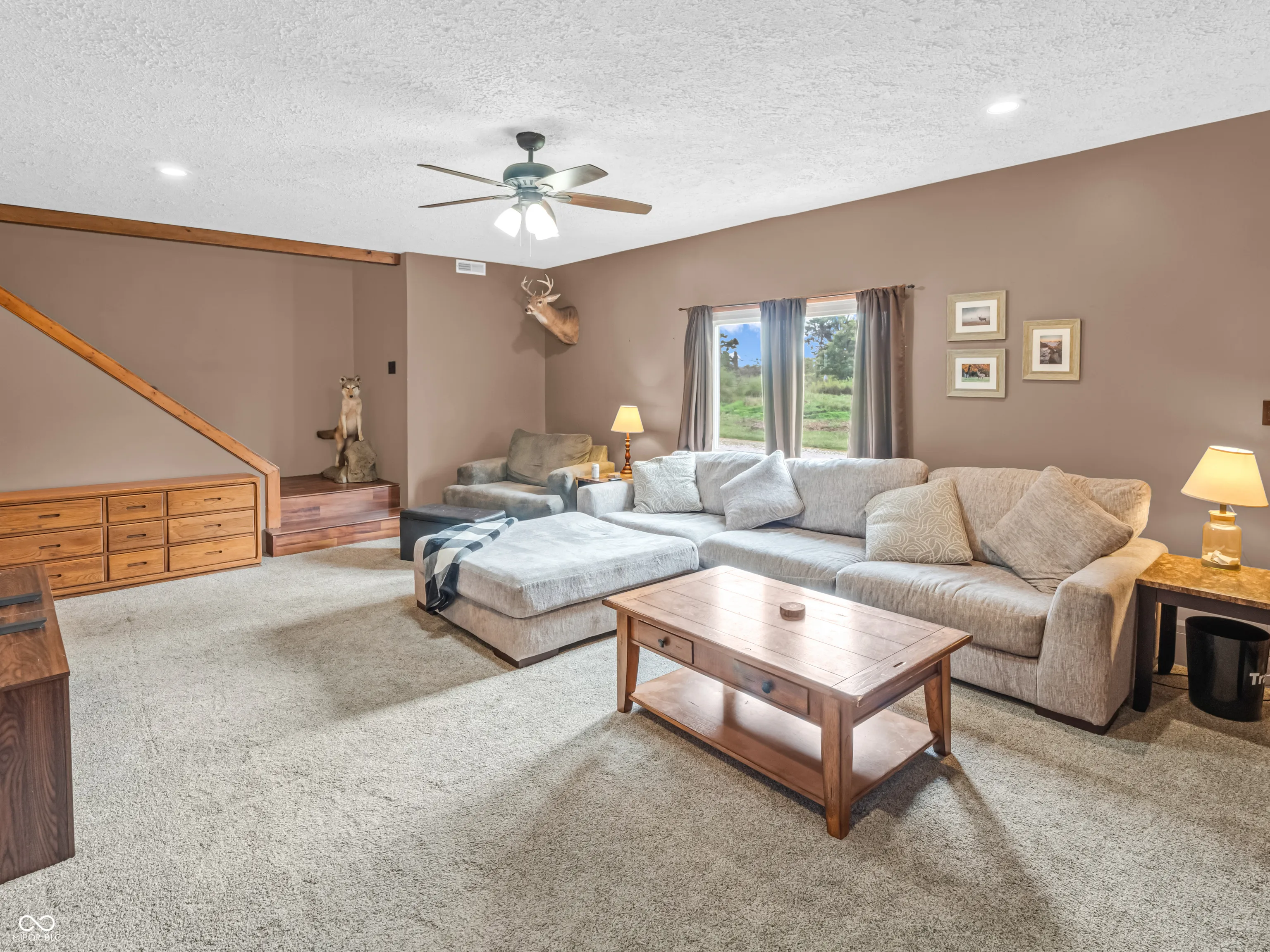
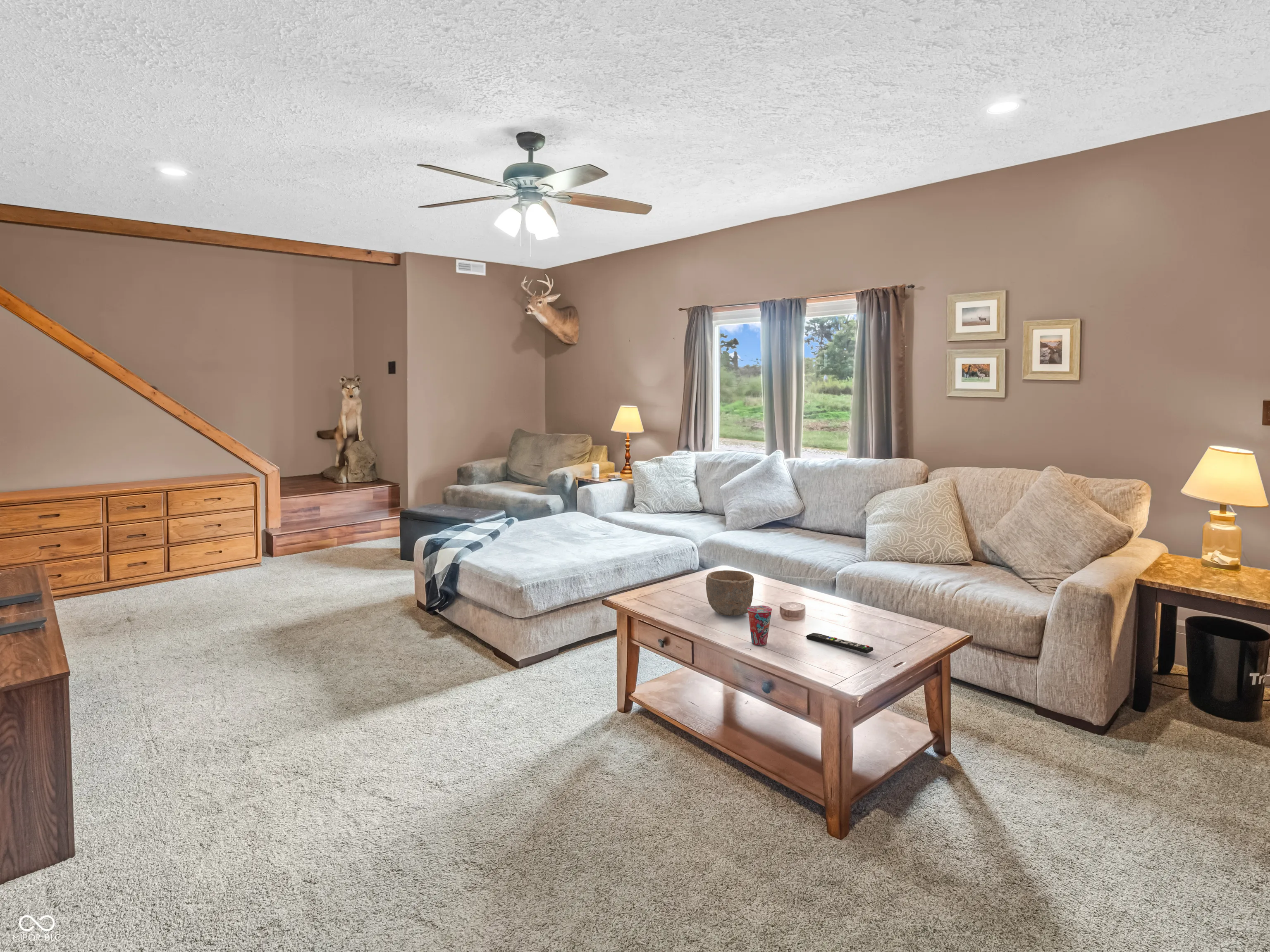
+ cup [747,605,773,646]
+ bowl [706,570,754,616]
+ remote control [806,633,874,654]
